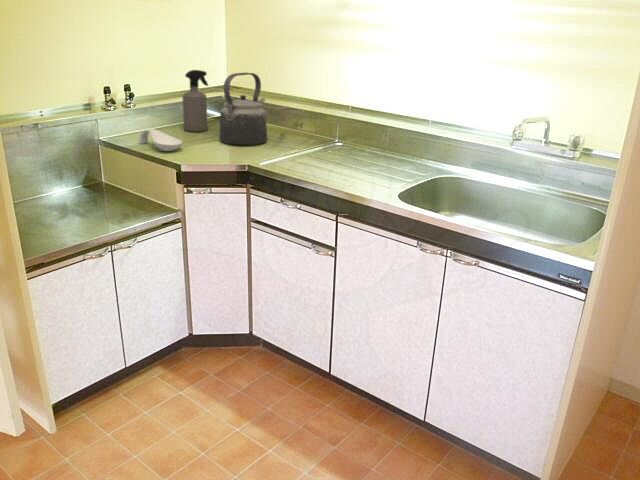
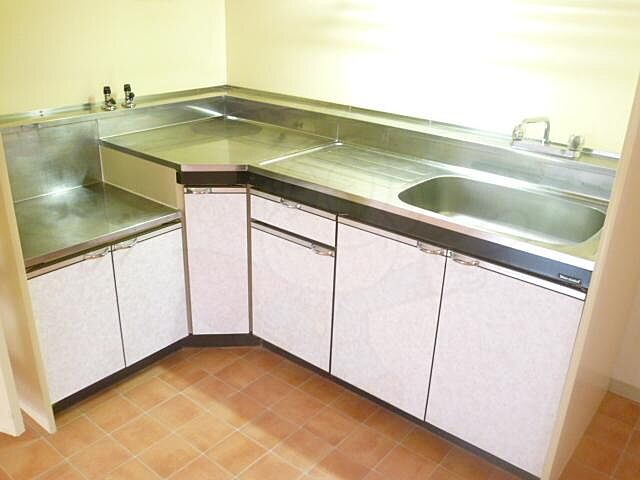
- spray bottle [182,69,210,132]
- kettle [218,72,268,146]
- spoon rest [138,128,183,152]
